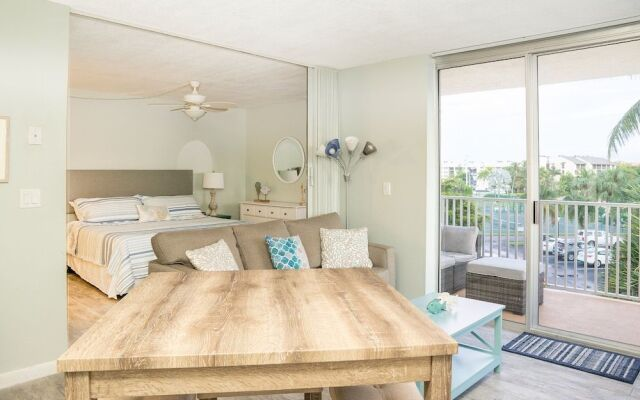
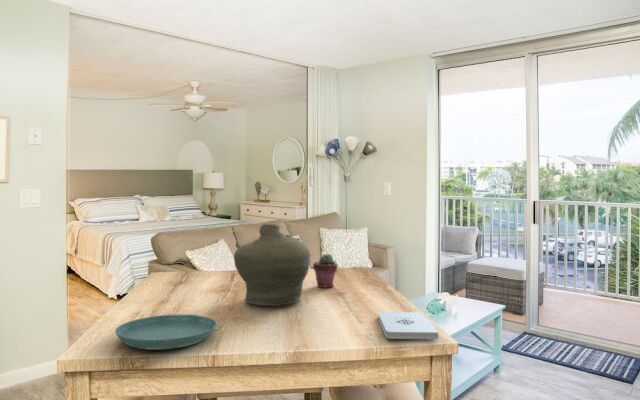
+ notepad [377,311,439,340]
+ jar [233,223,311,307]
+ saucer [114,314,218,351]
+ potted succulent [312,253,339,288]
